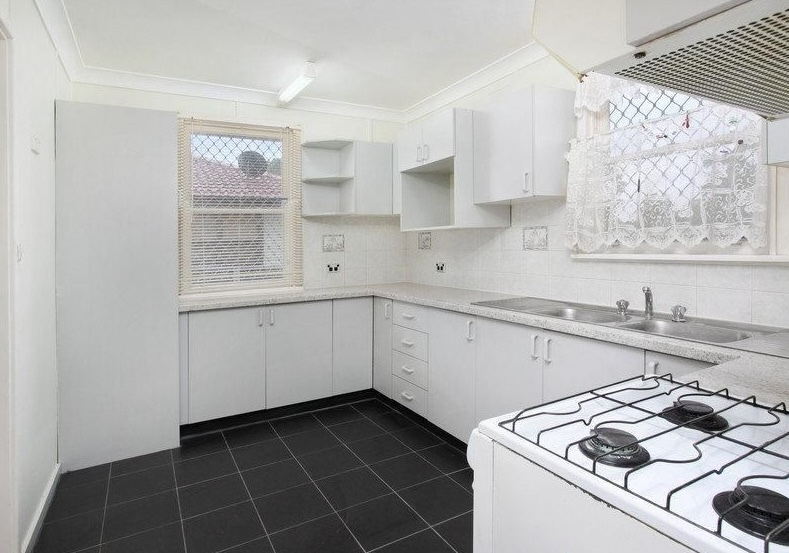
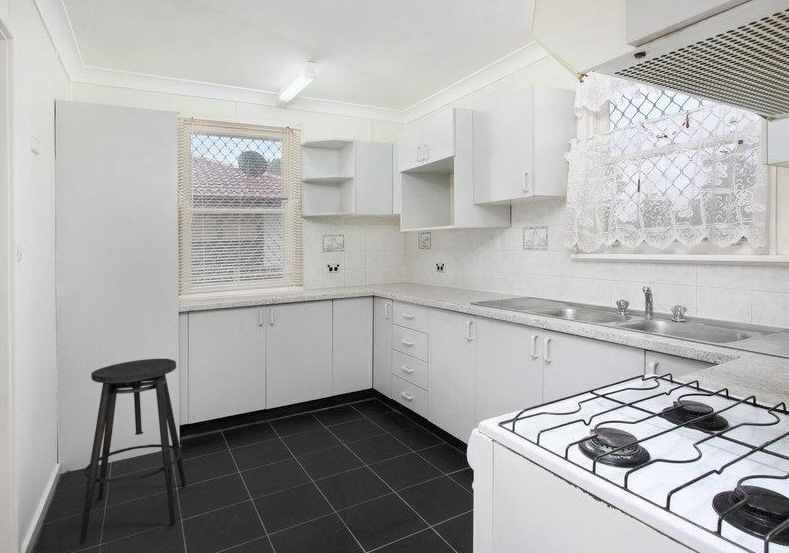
+ stool [78,358,187,545]
